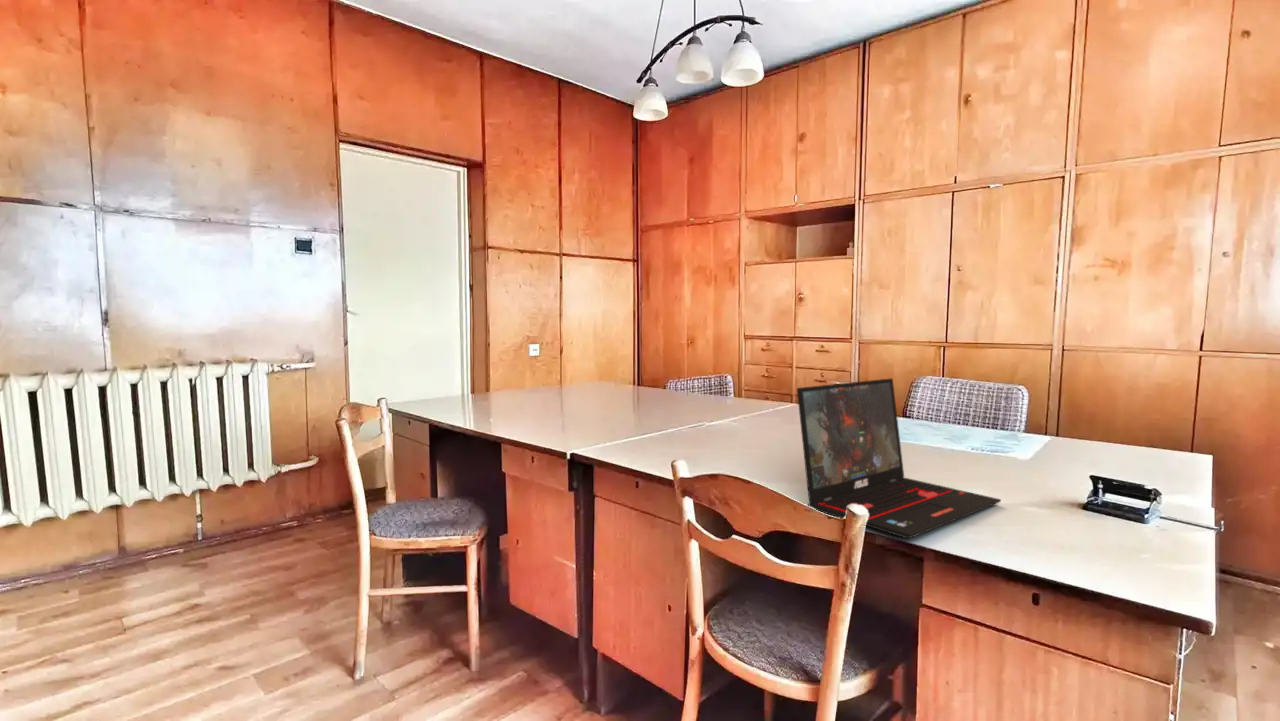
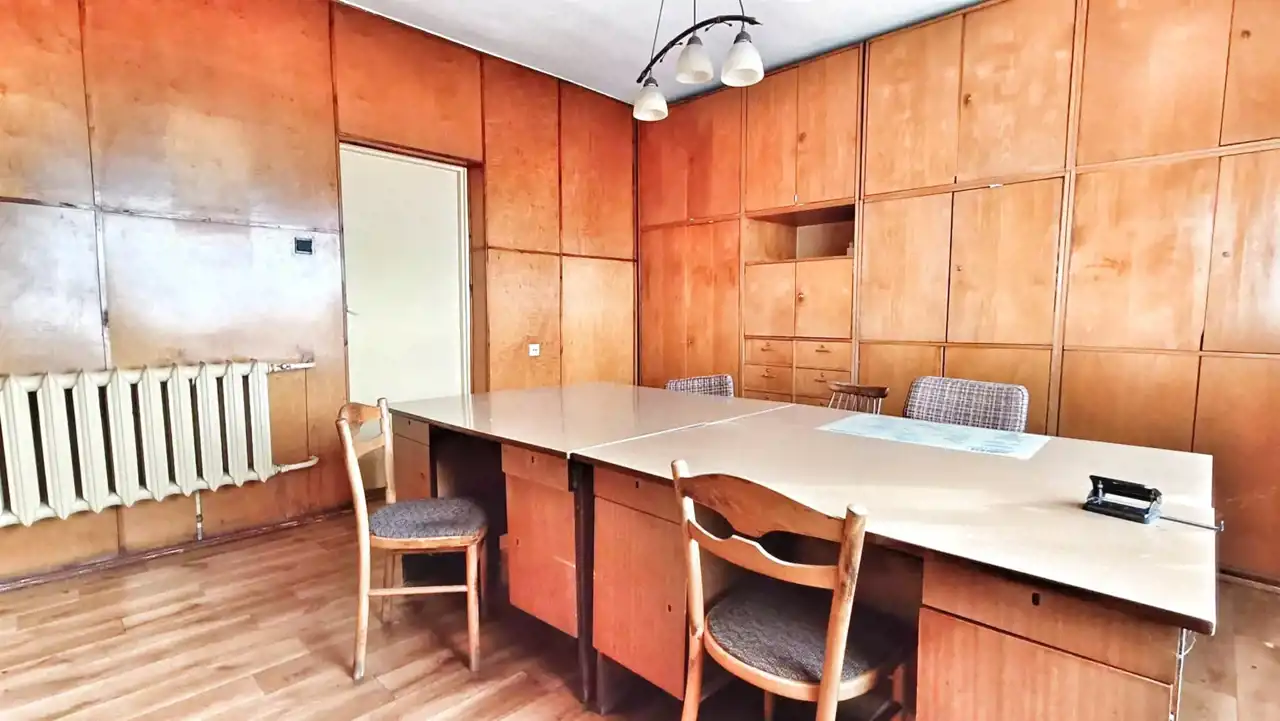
- laptop [796,377,1002,539]
